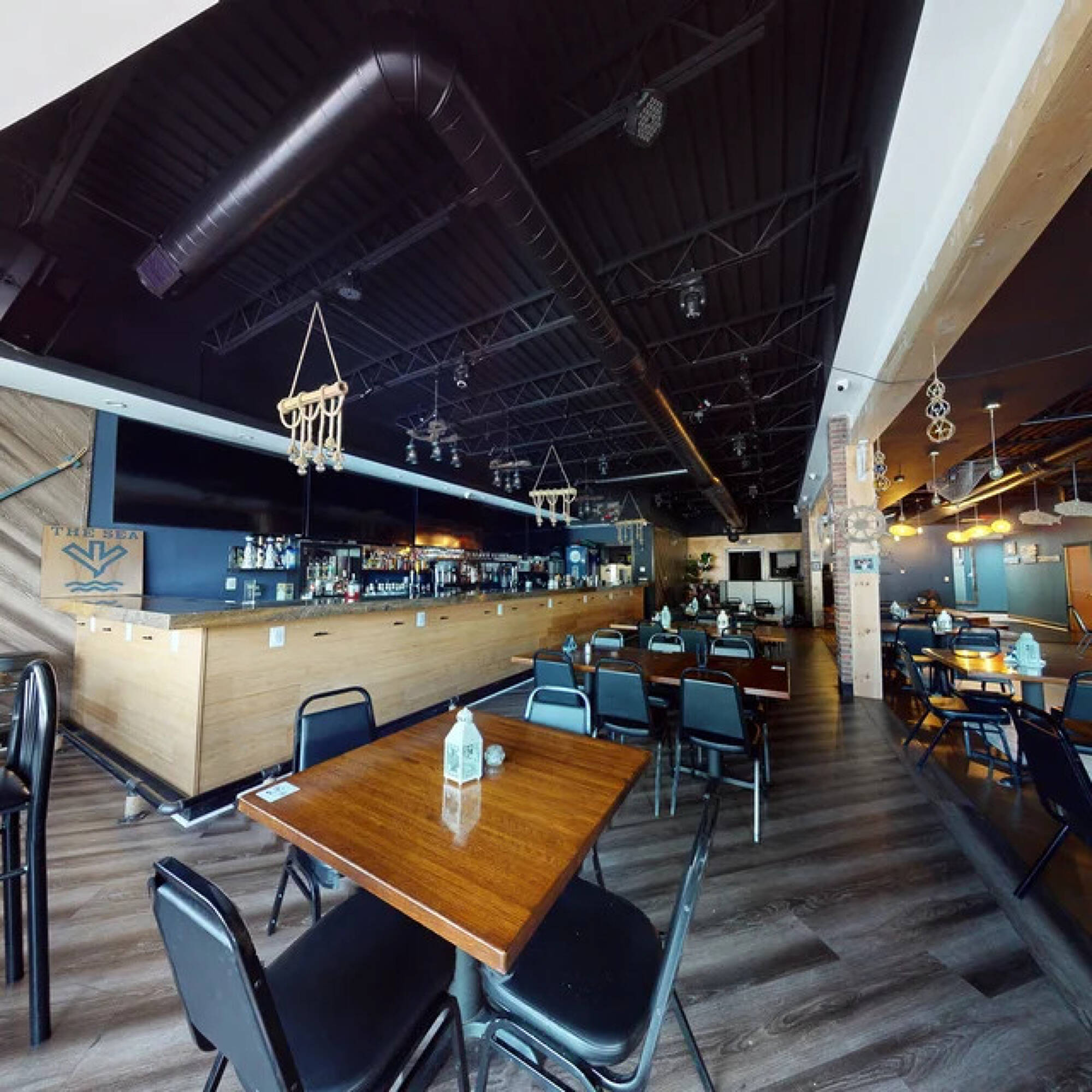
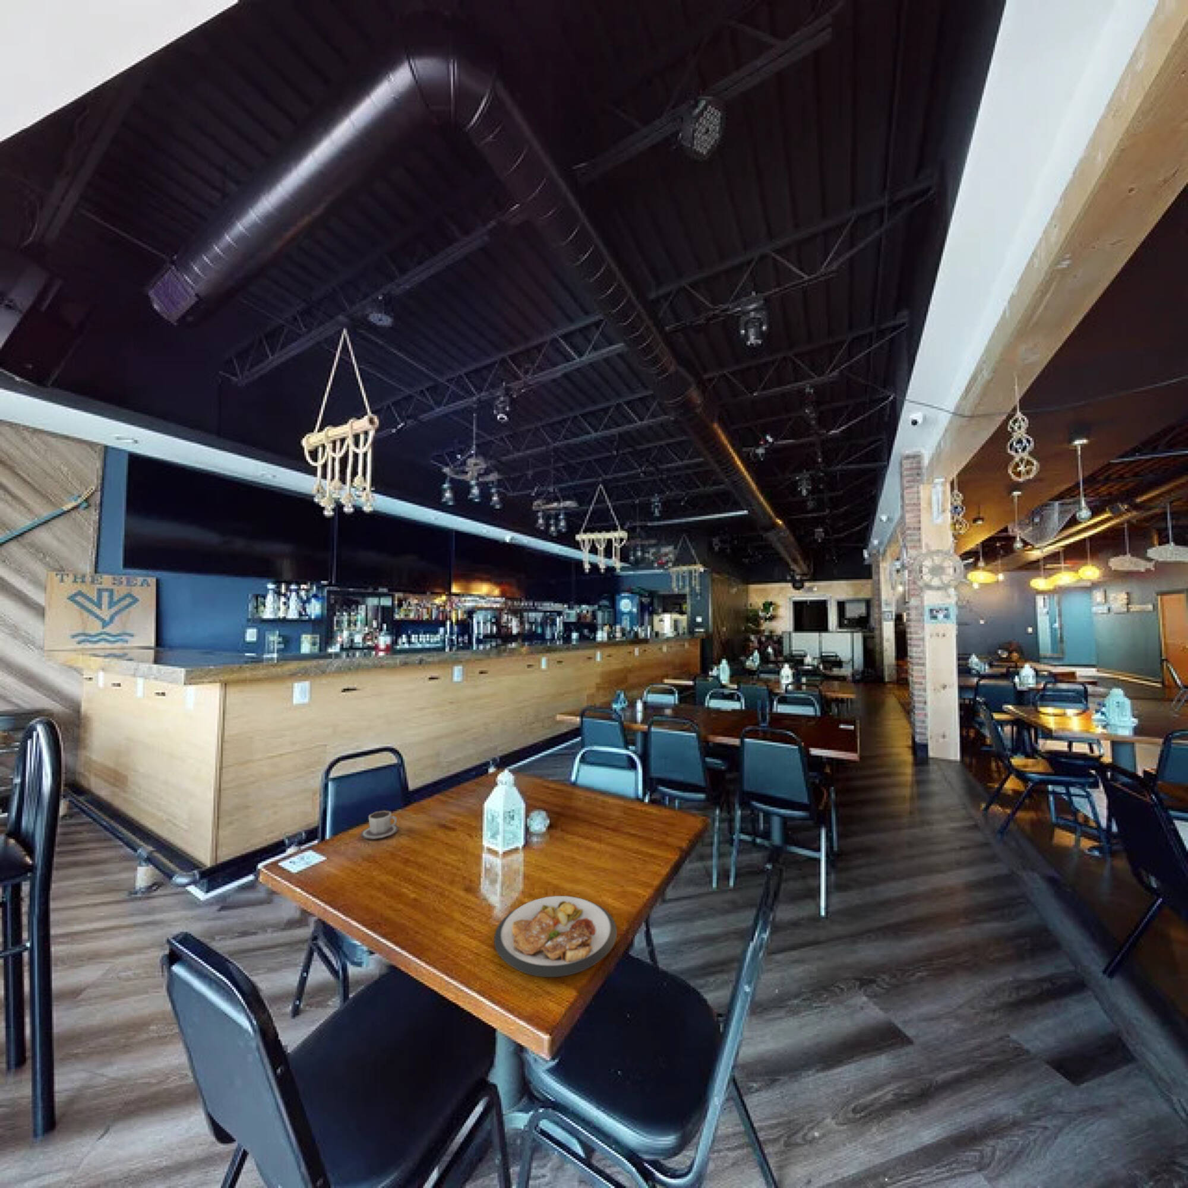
+ plate [494,895,618,978]
+ cup [360,810,399,840]
